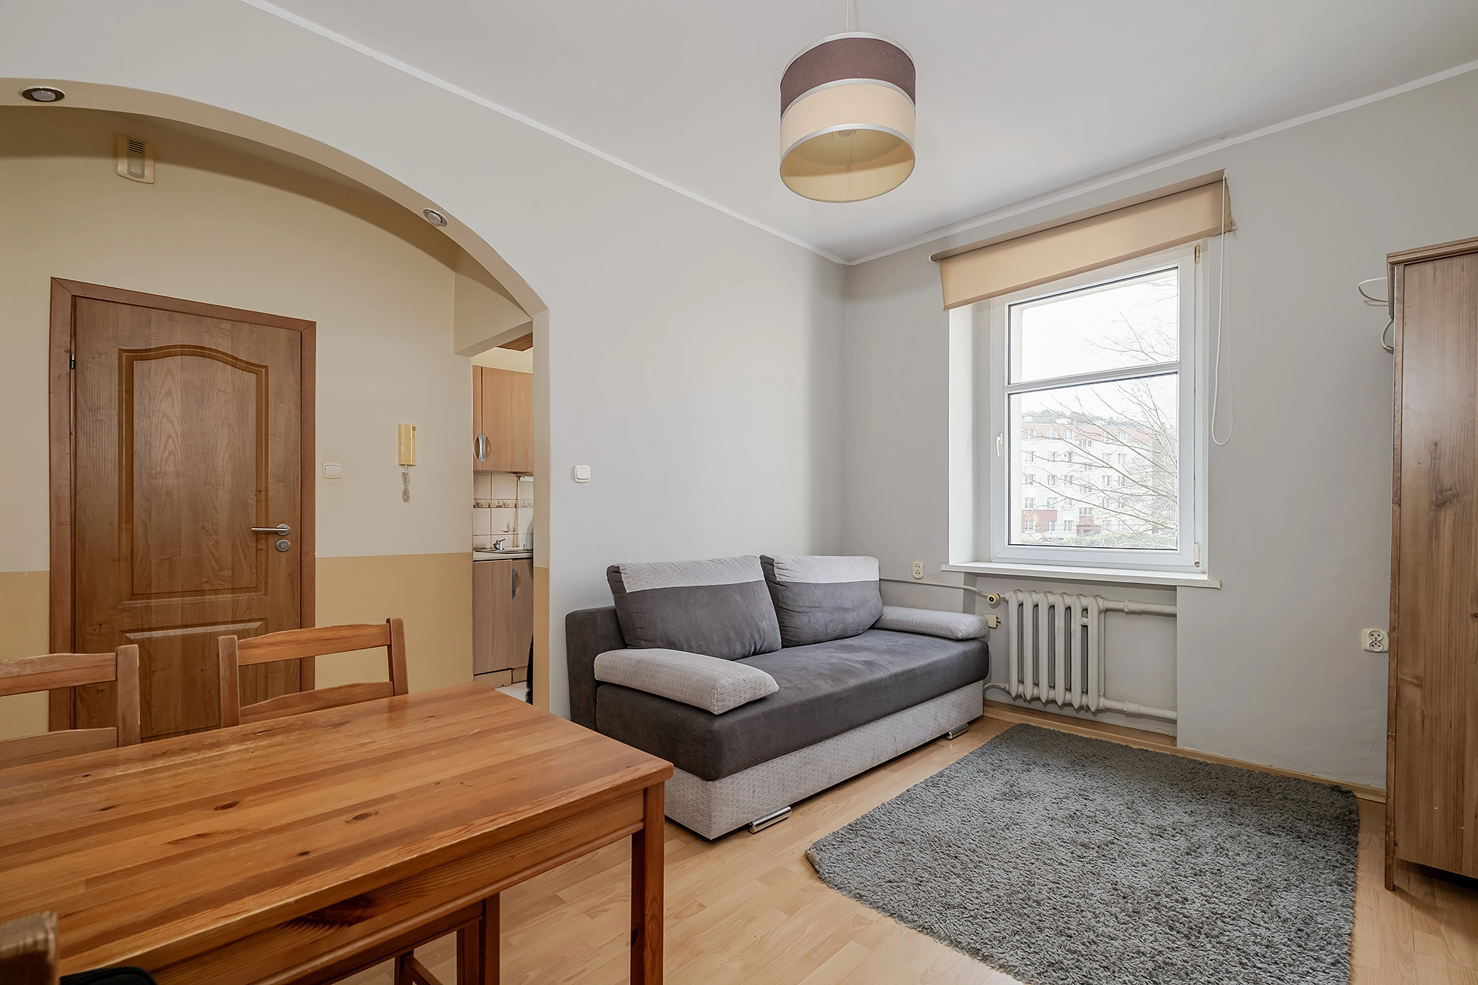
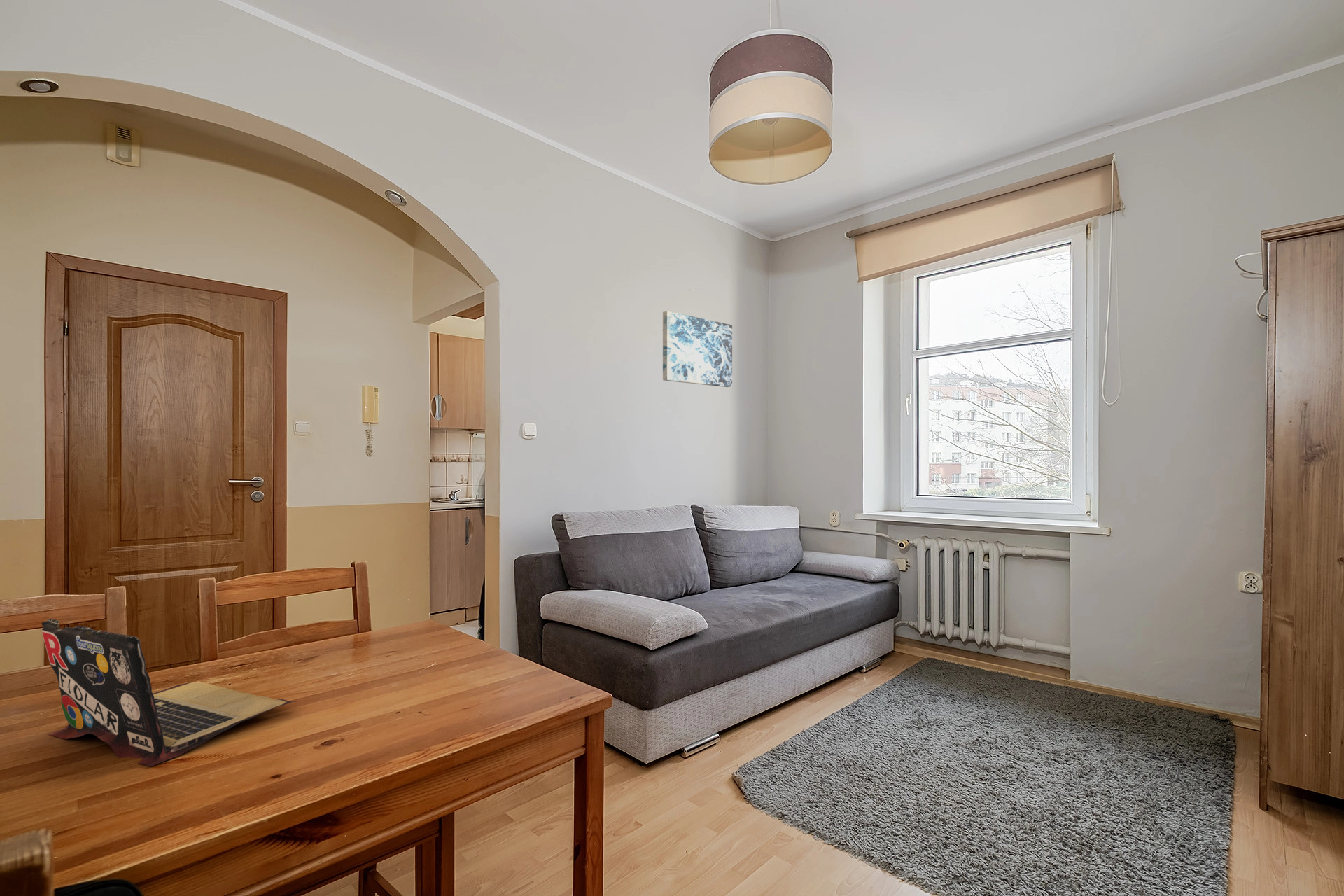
+ wall art [662,311,733,388]
+ laptop [41,618,298,767]
